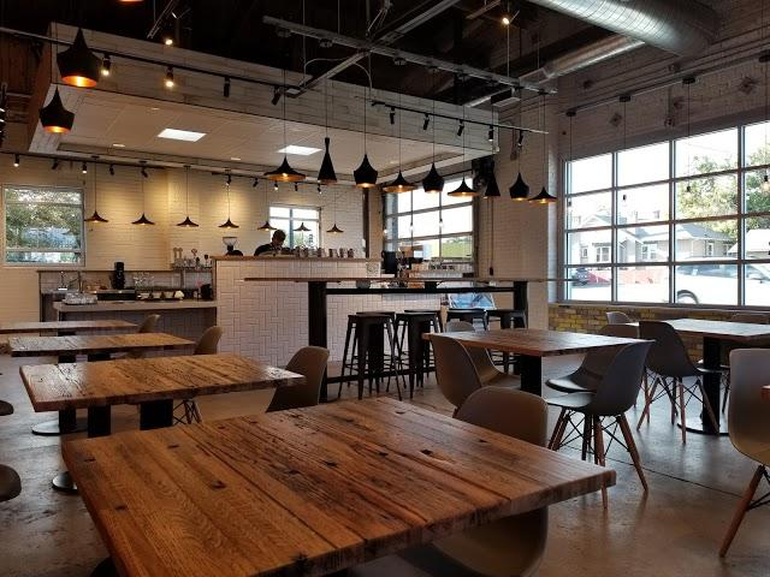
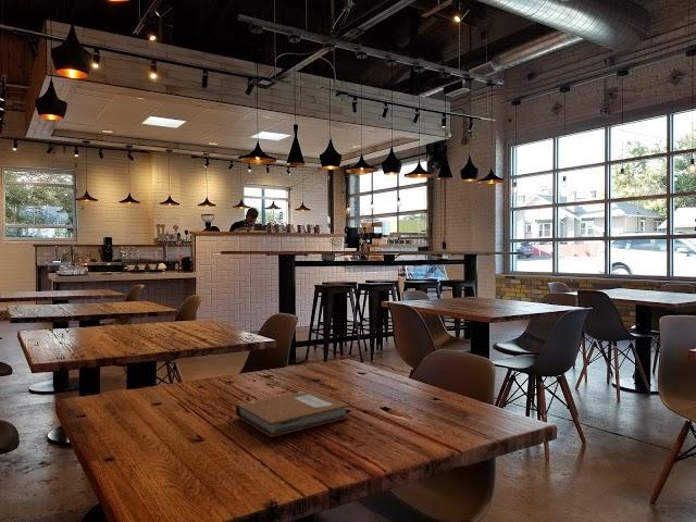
+ notebook [235,389,351,438]
